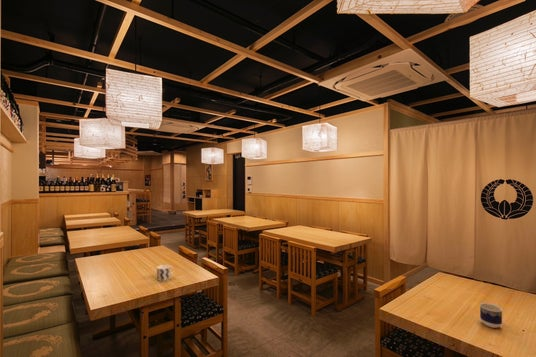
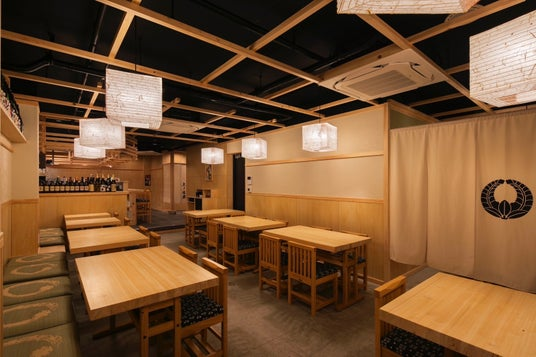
- cup [156,264,175,282]
- cup [479,302,504,329]
